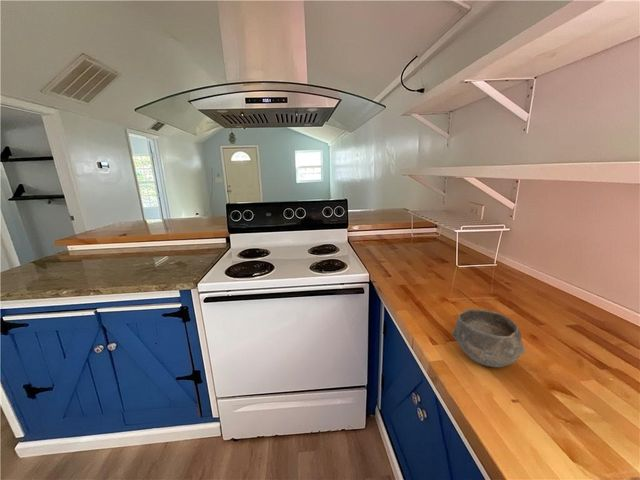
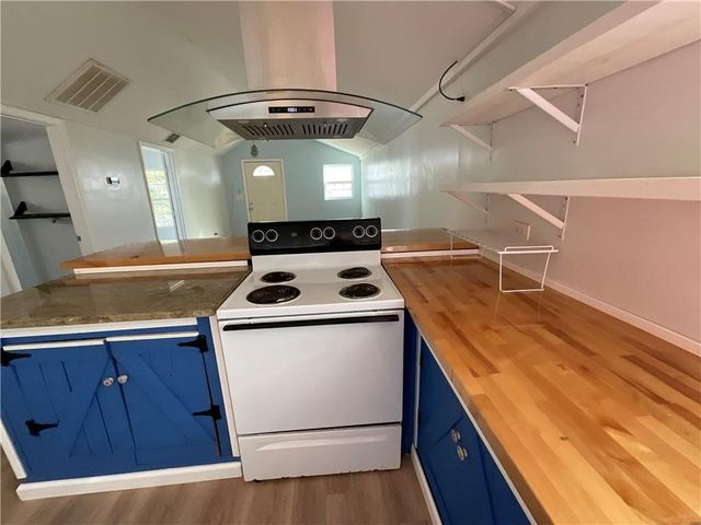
- bowl [451,308,527,368]
